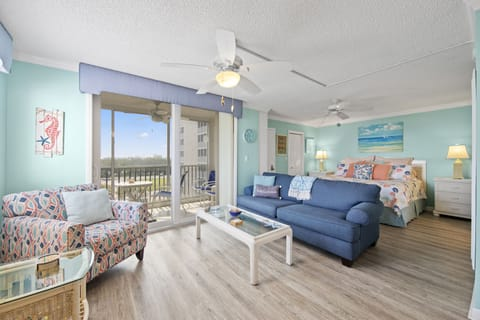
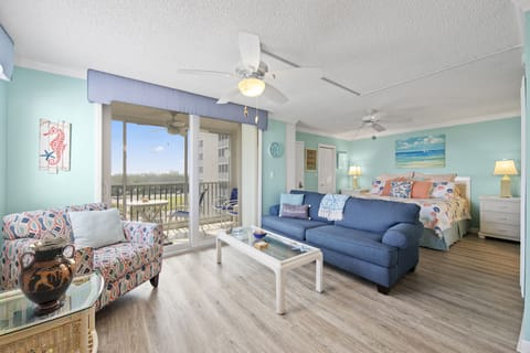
+ vase [17,237,77,317]
